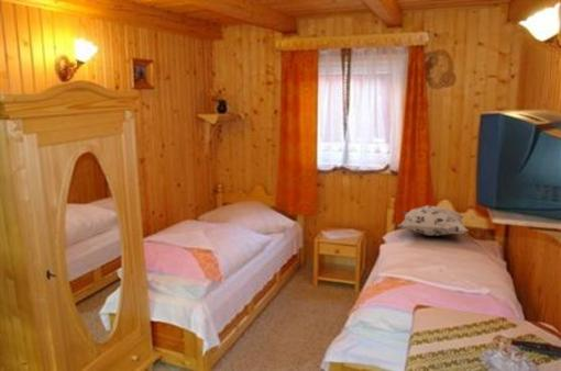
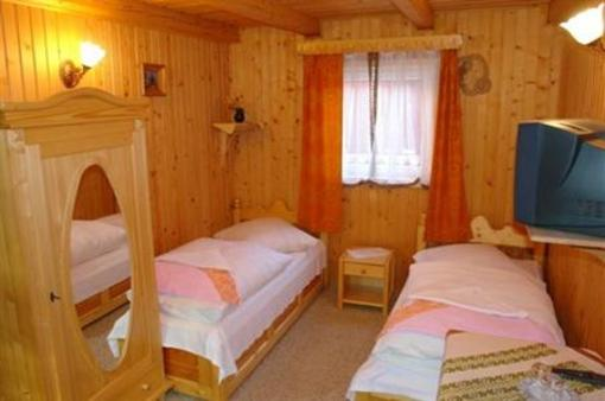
- decorative pillow [397,204,469,237]
